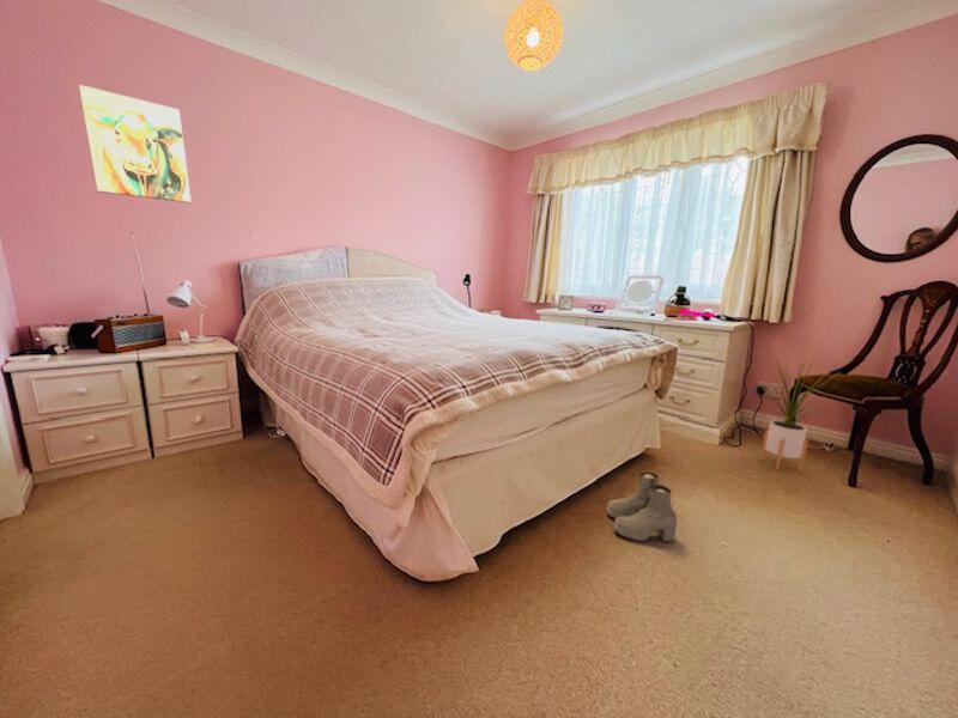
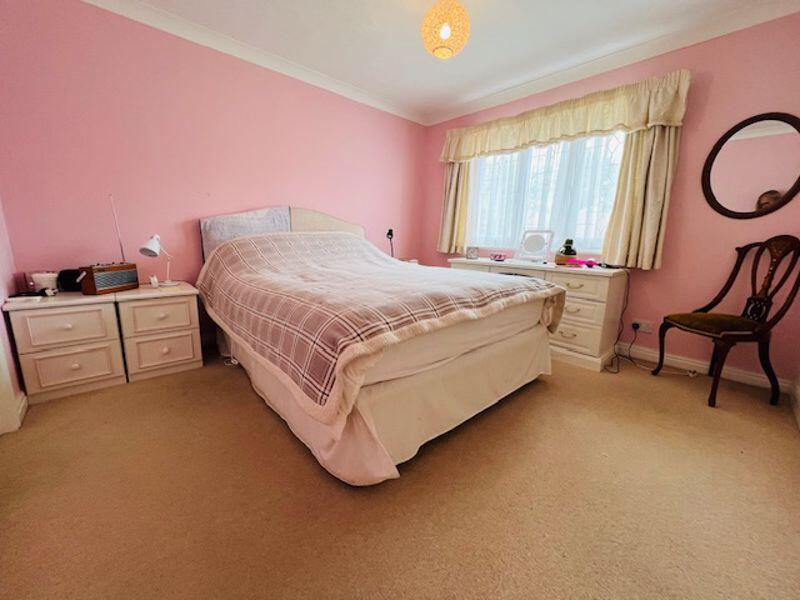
- boots [606,470,678,543]
- house plant [759,353,843,473]
- wall art [78,84,193,203]
